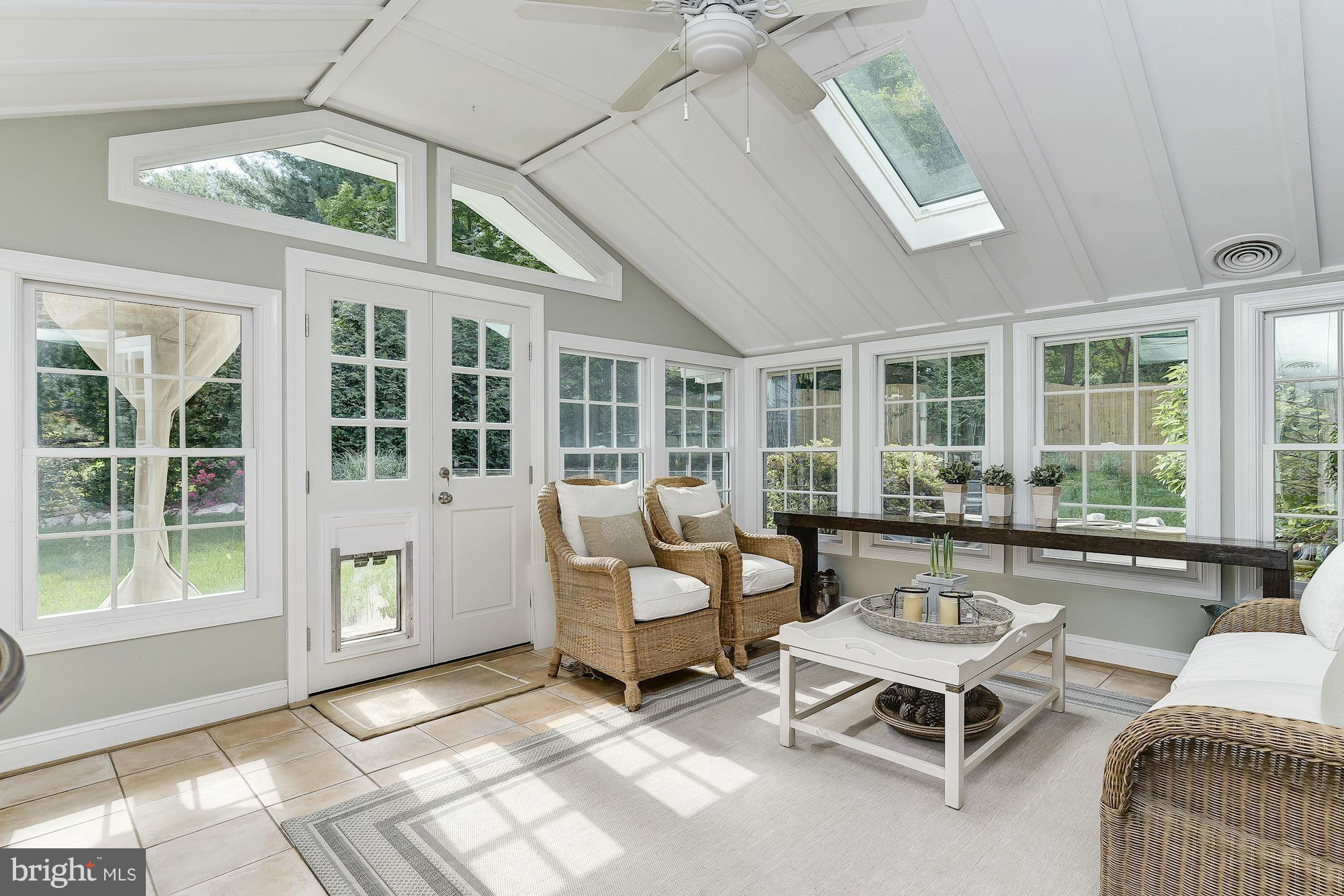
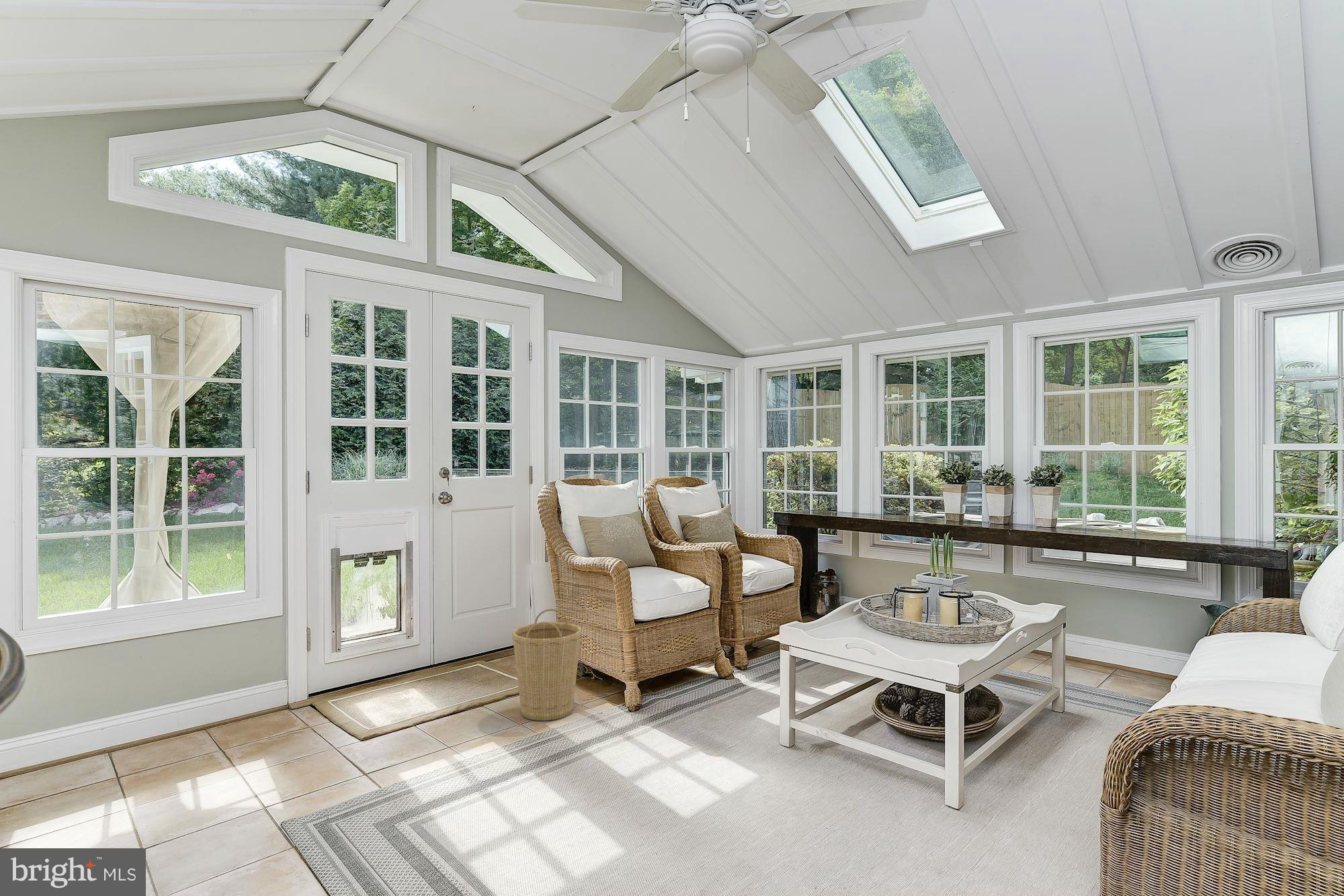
+ basket [511,608,582,721]
